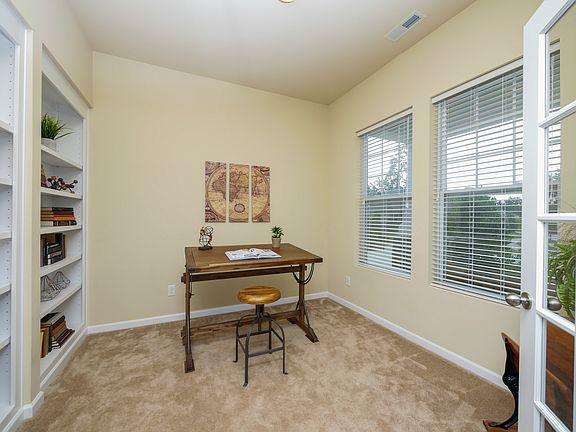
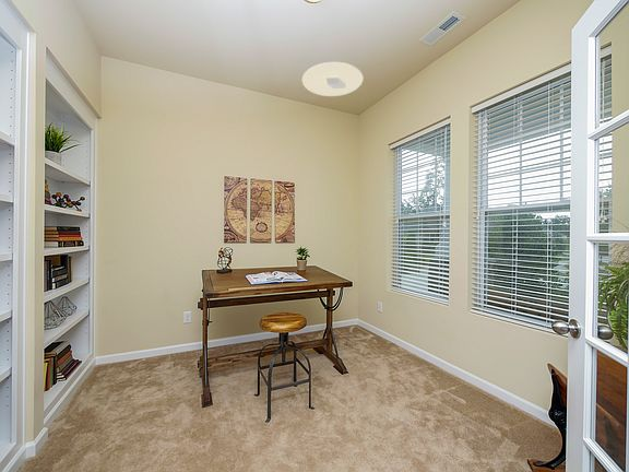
+ ceiling light [301,61,364,97]
